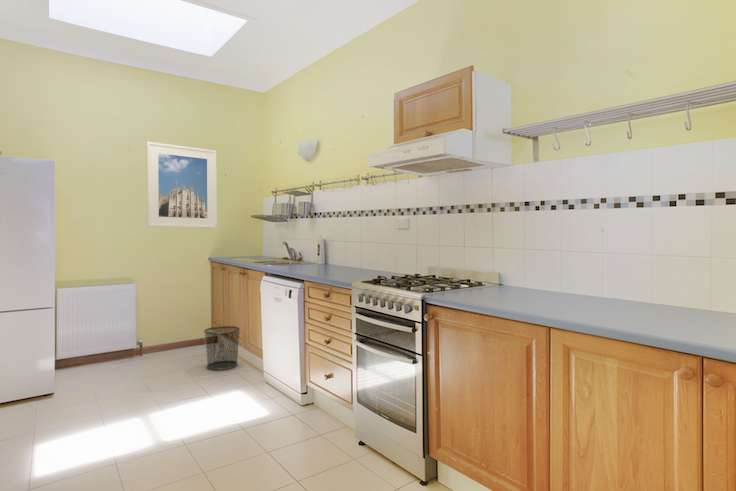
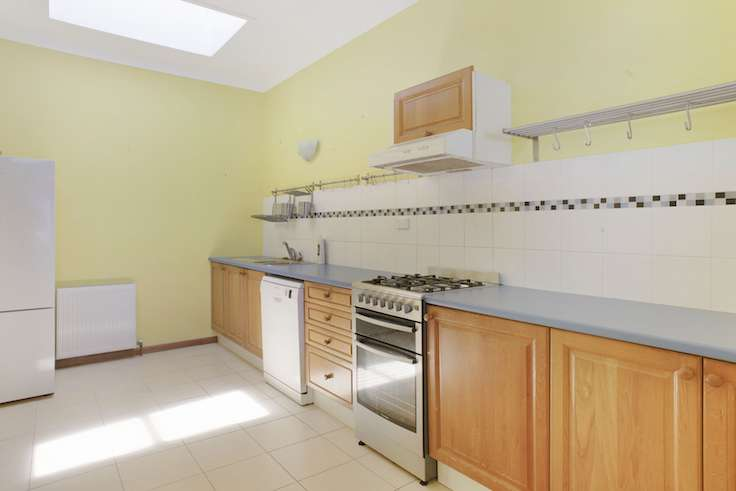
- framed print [146,141,218,229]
- waste bin [203,325,241,371]
